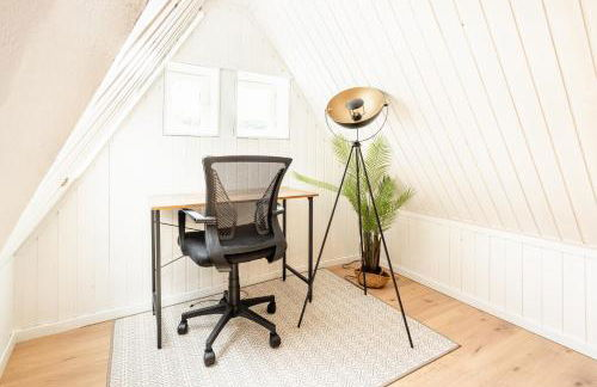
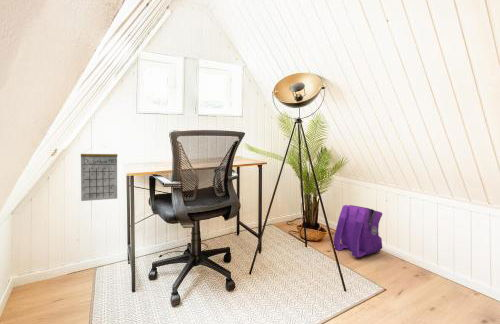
+ calendar [80,145,118,202]
+ backpack [332,204,383,258]
